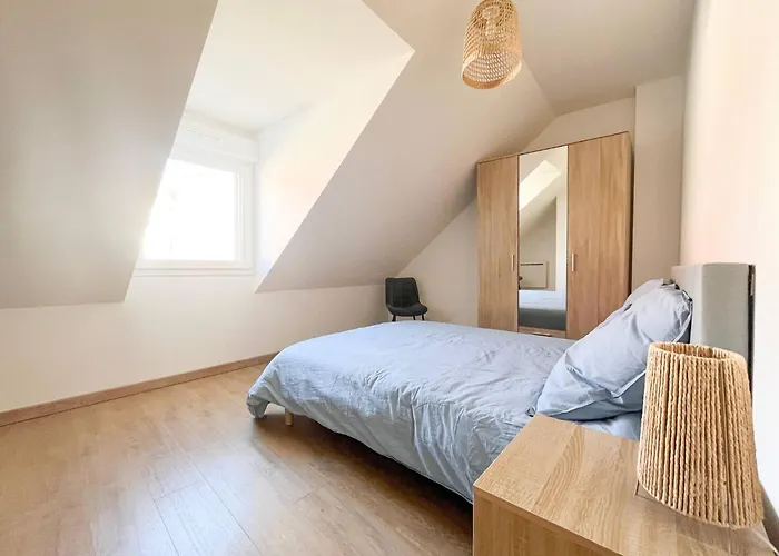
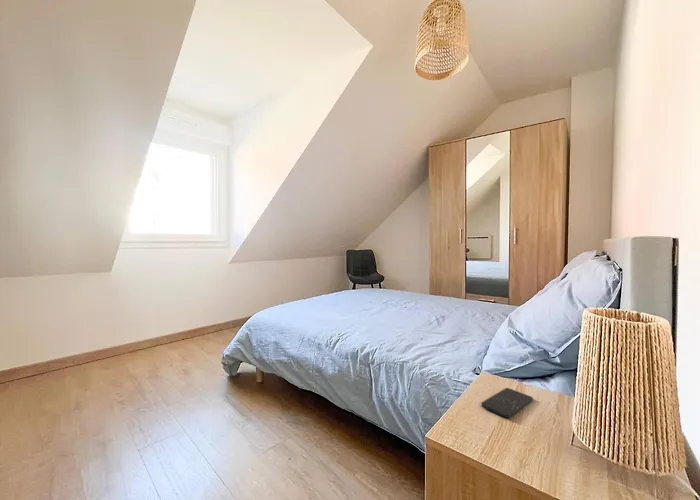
+ smartphone [480,387,534,419]
